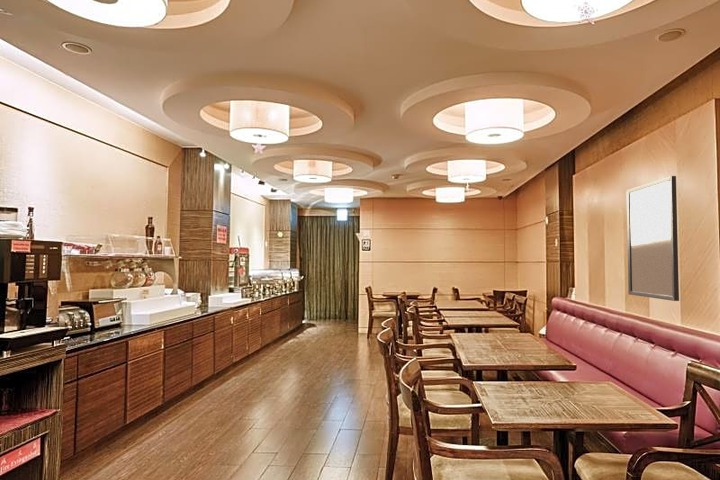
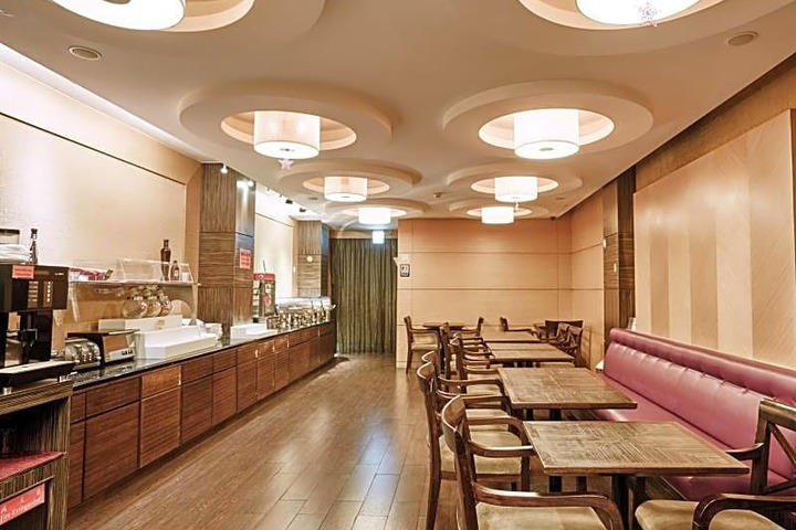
- home mirror [625,175,680,302]
